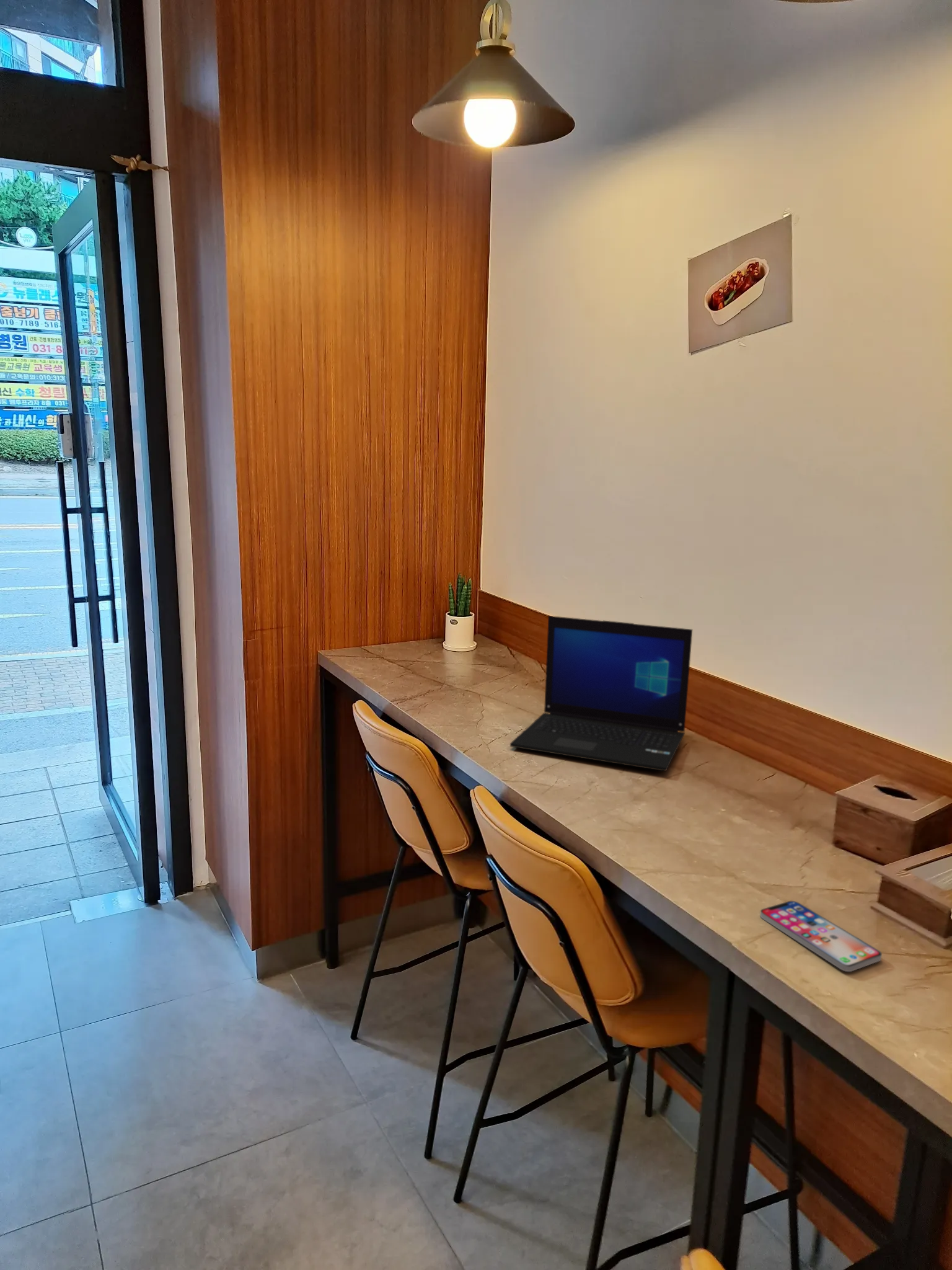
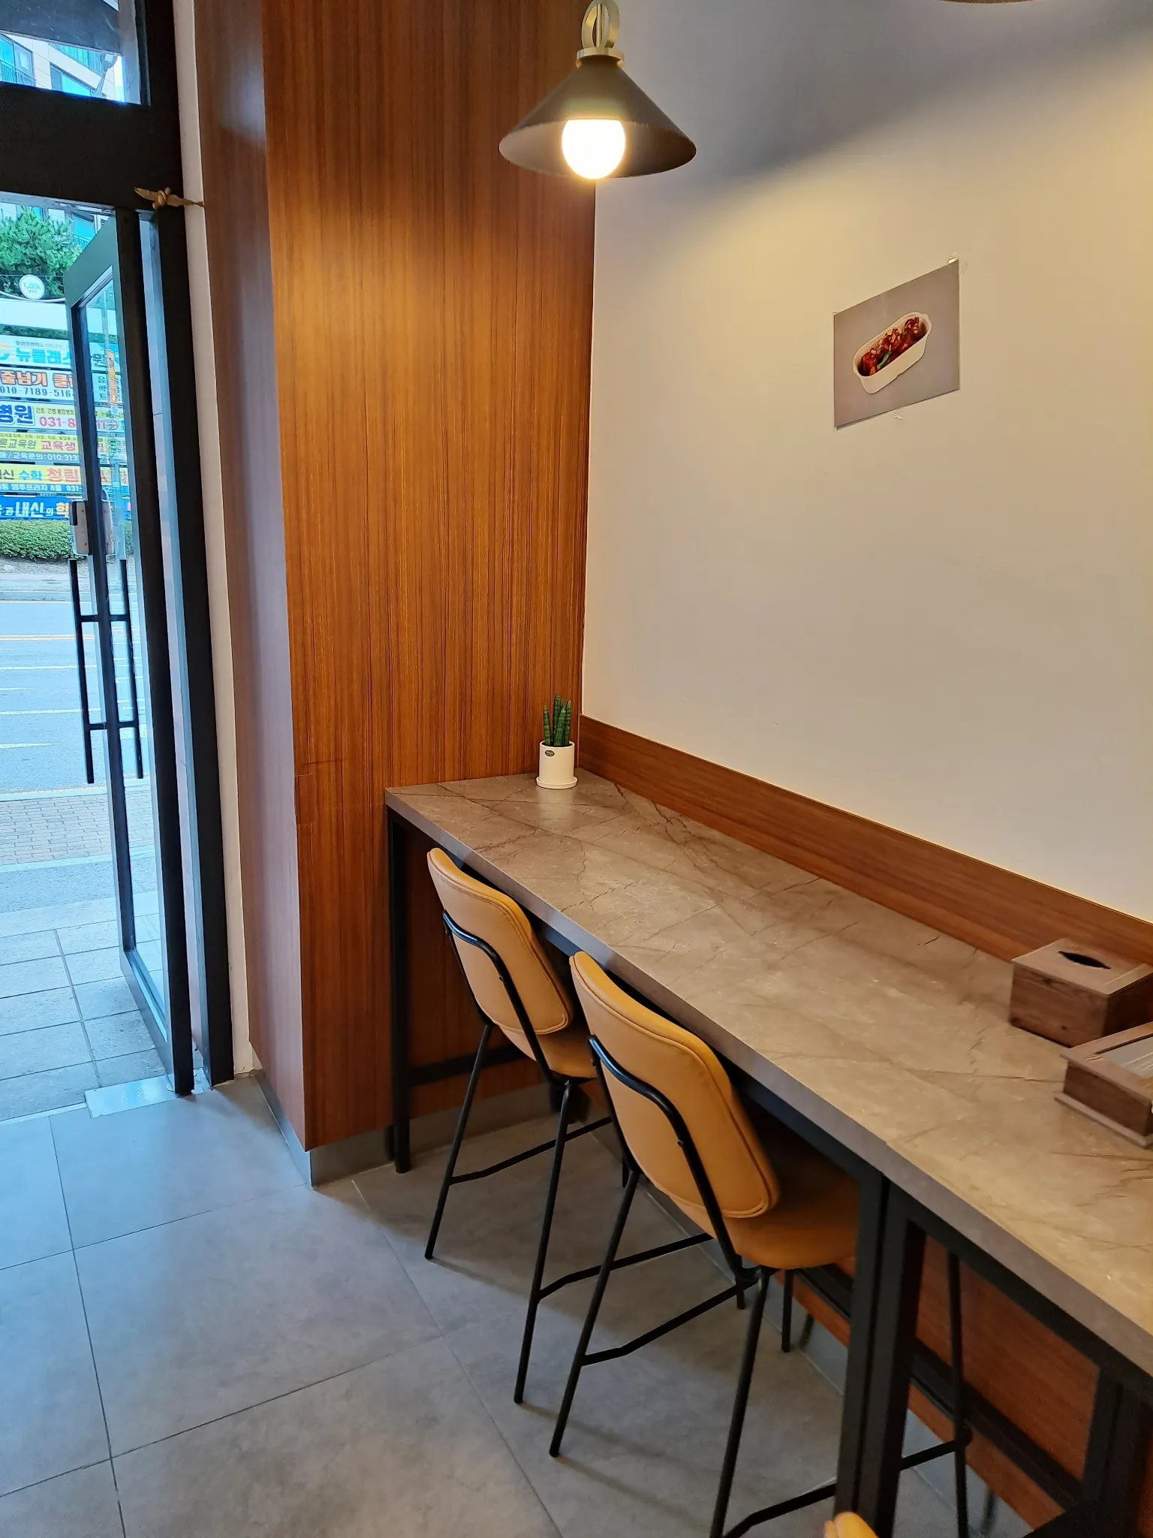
- laptop [509,615,693,771]
- smartphone [760,900,883,972]
